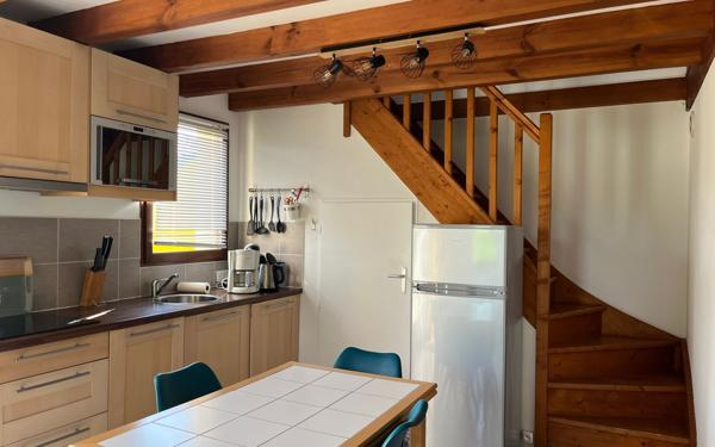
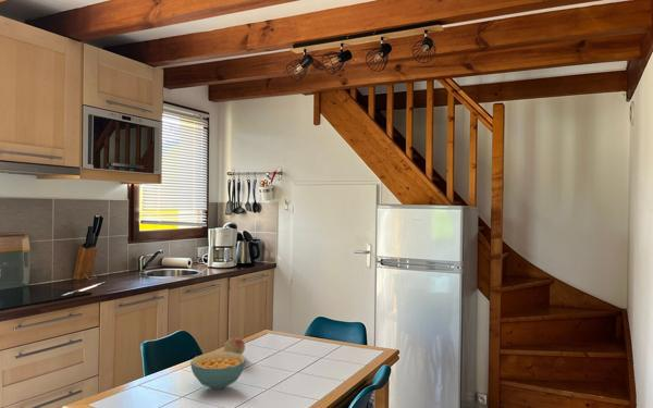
+ cereal bowl [189,351,247,391]
+ fruit [223,336,246,355]
